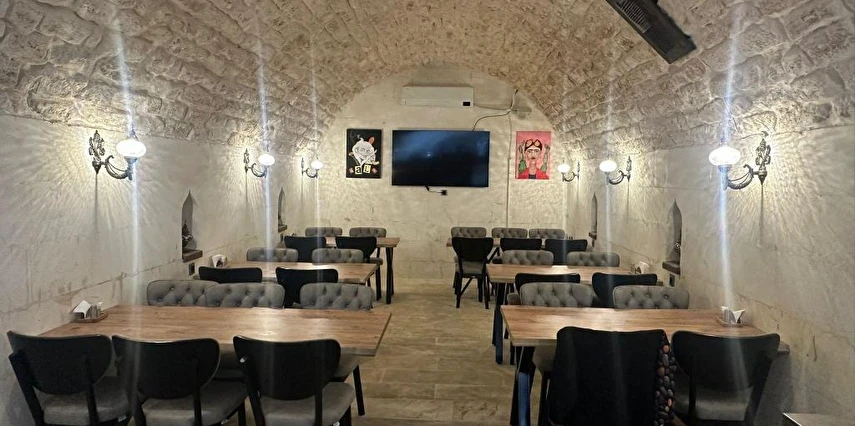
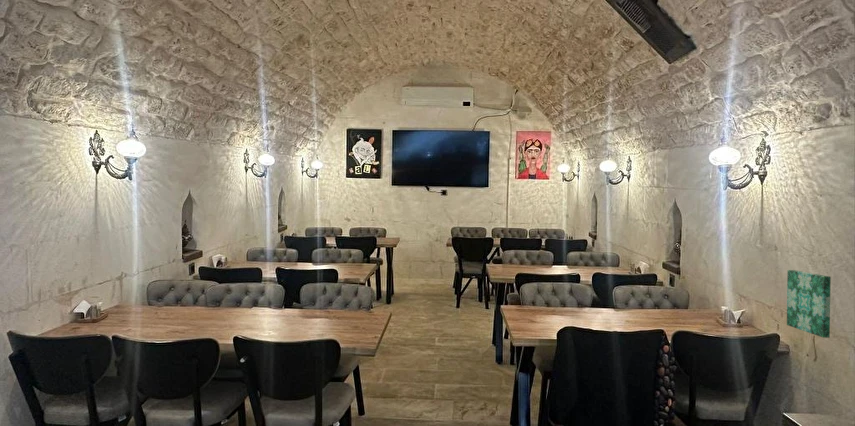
+ wall art [786,269,832,339]
